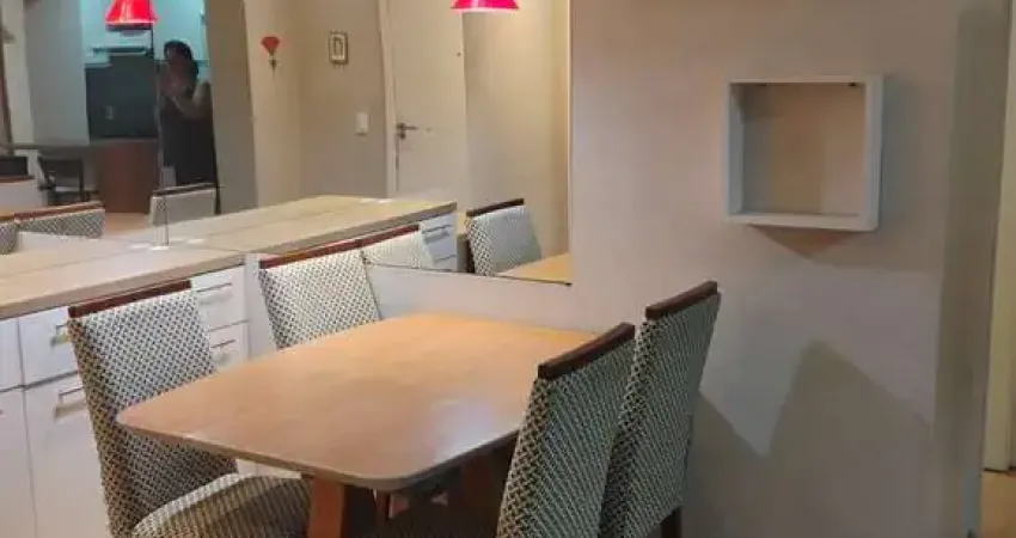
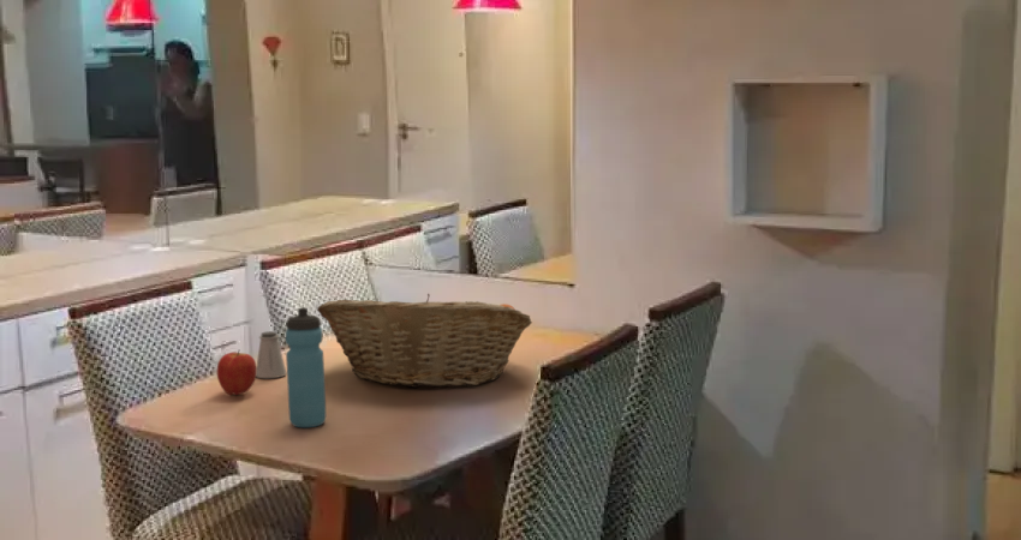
+ saltshaker [256,330,287,379]
+ fruit basket [316,293,533,389]
+ apple [216,349,257,396]
+ water bottle [285,306,327,428]
